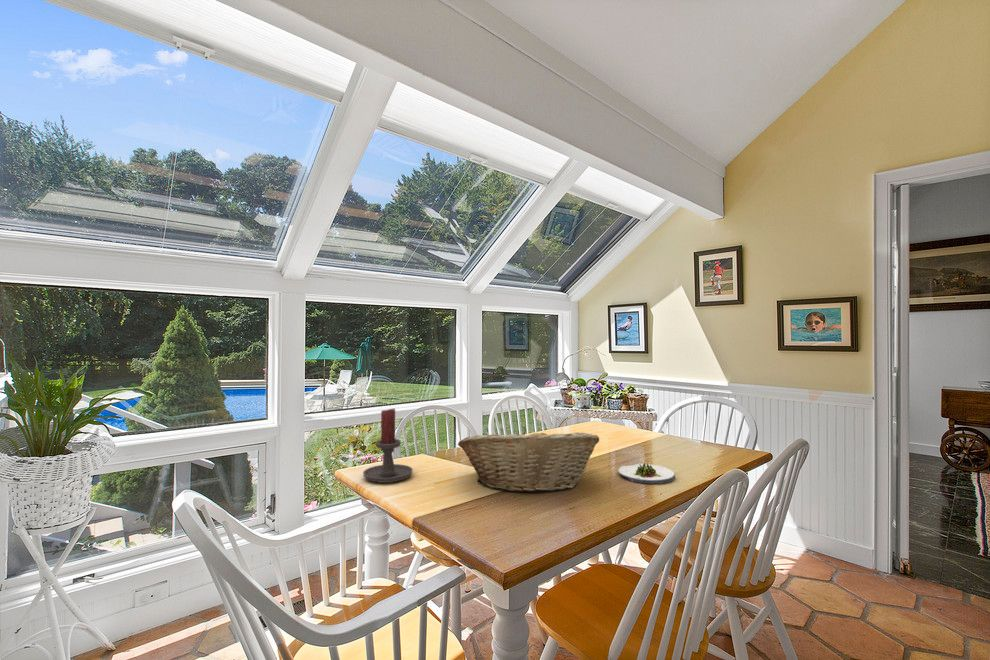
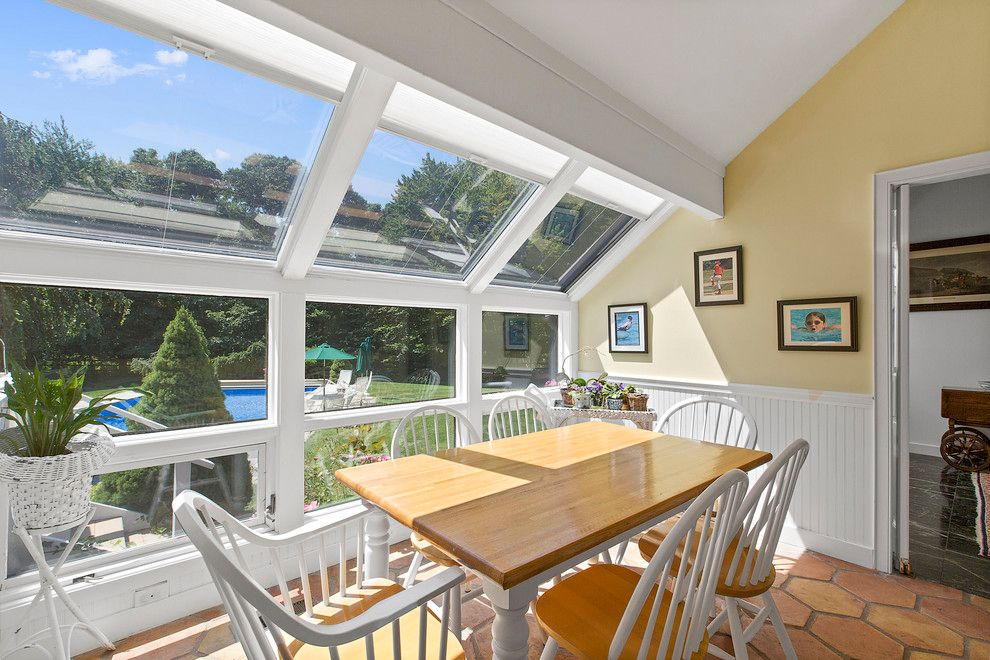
- candle holder [362,408,414,484]
- salad plate [617,462,676,485]
- fruit basket [457,427,600,494]
